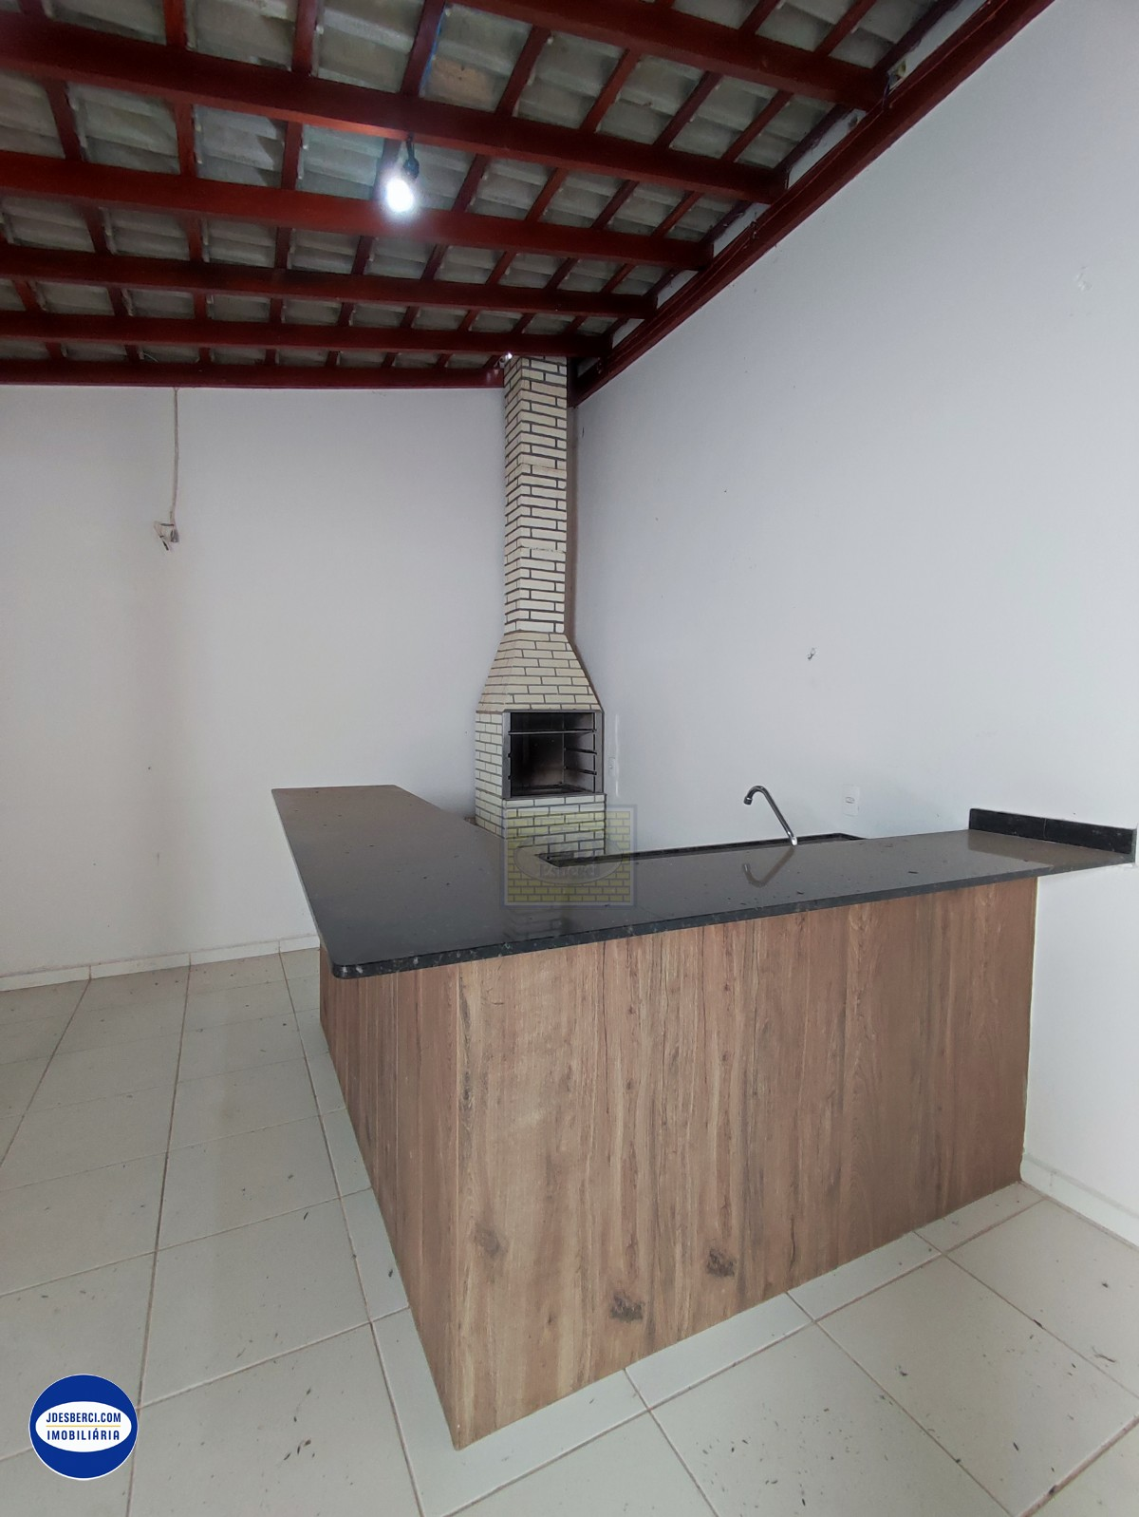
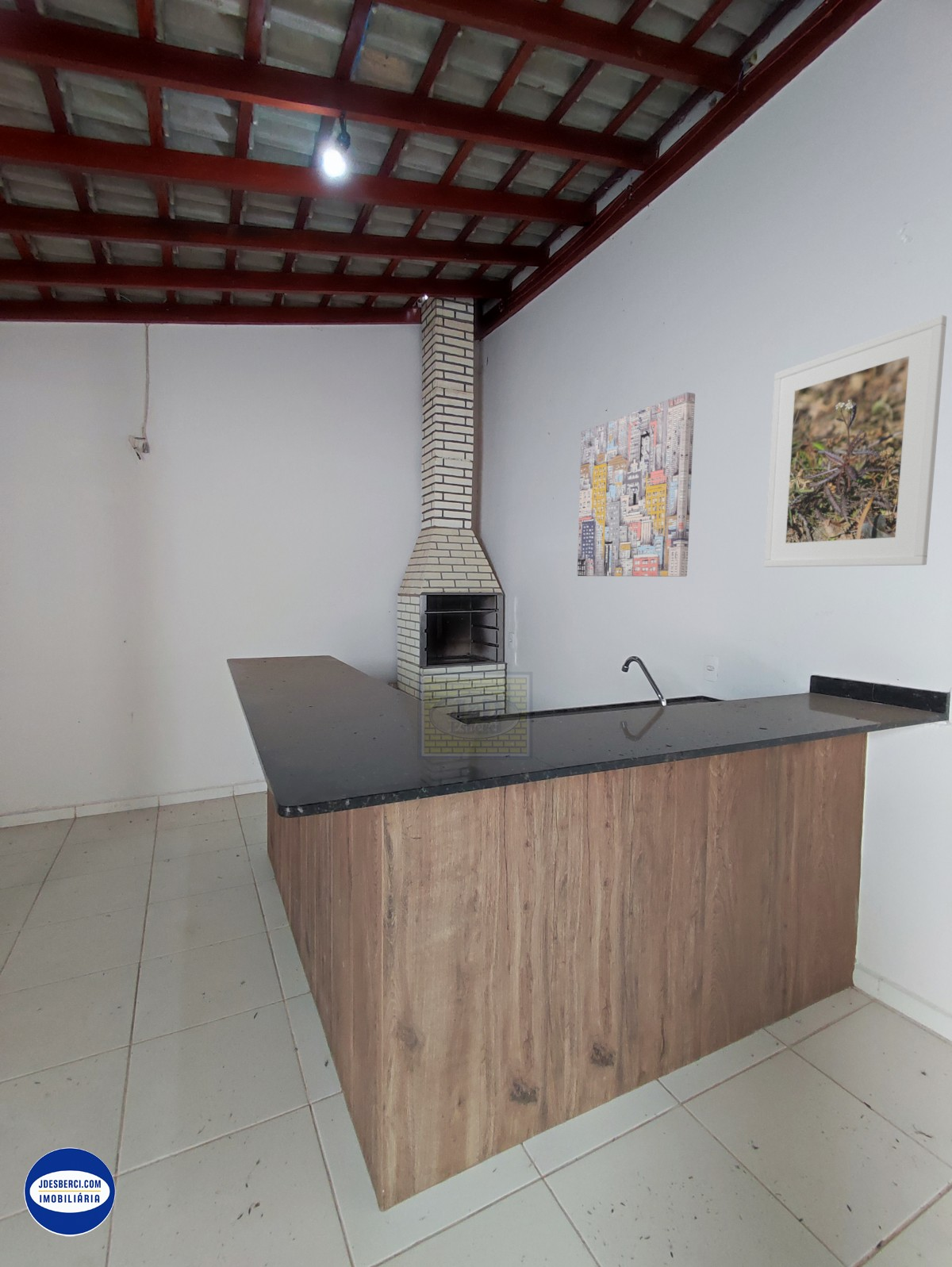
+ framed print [763,314,947,568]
+ wall art [577,391,696,578]
